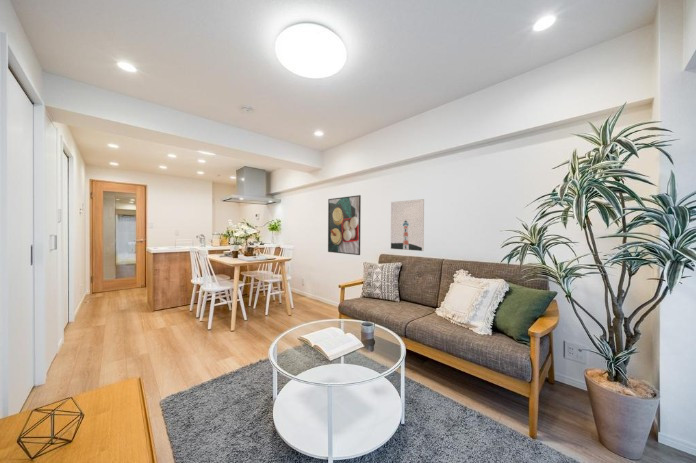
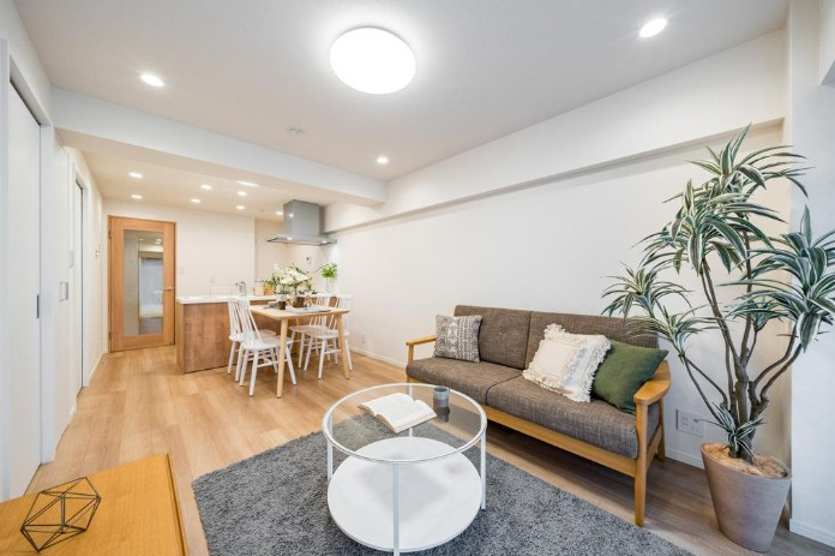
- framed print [390,198,425,252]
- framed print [327,194,362,256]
